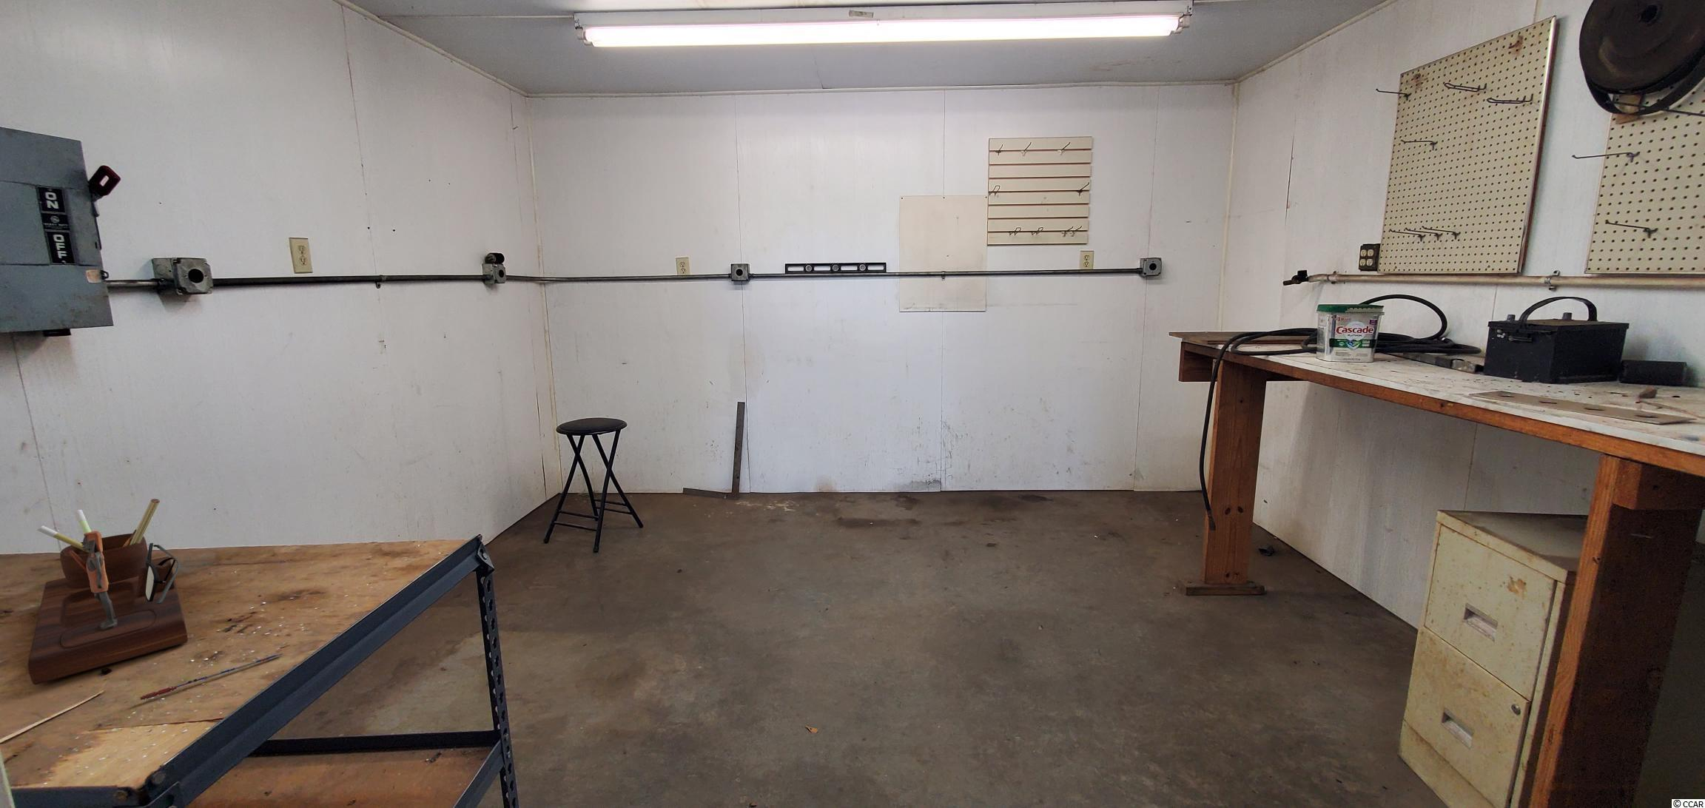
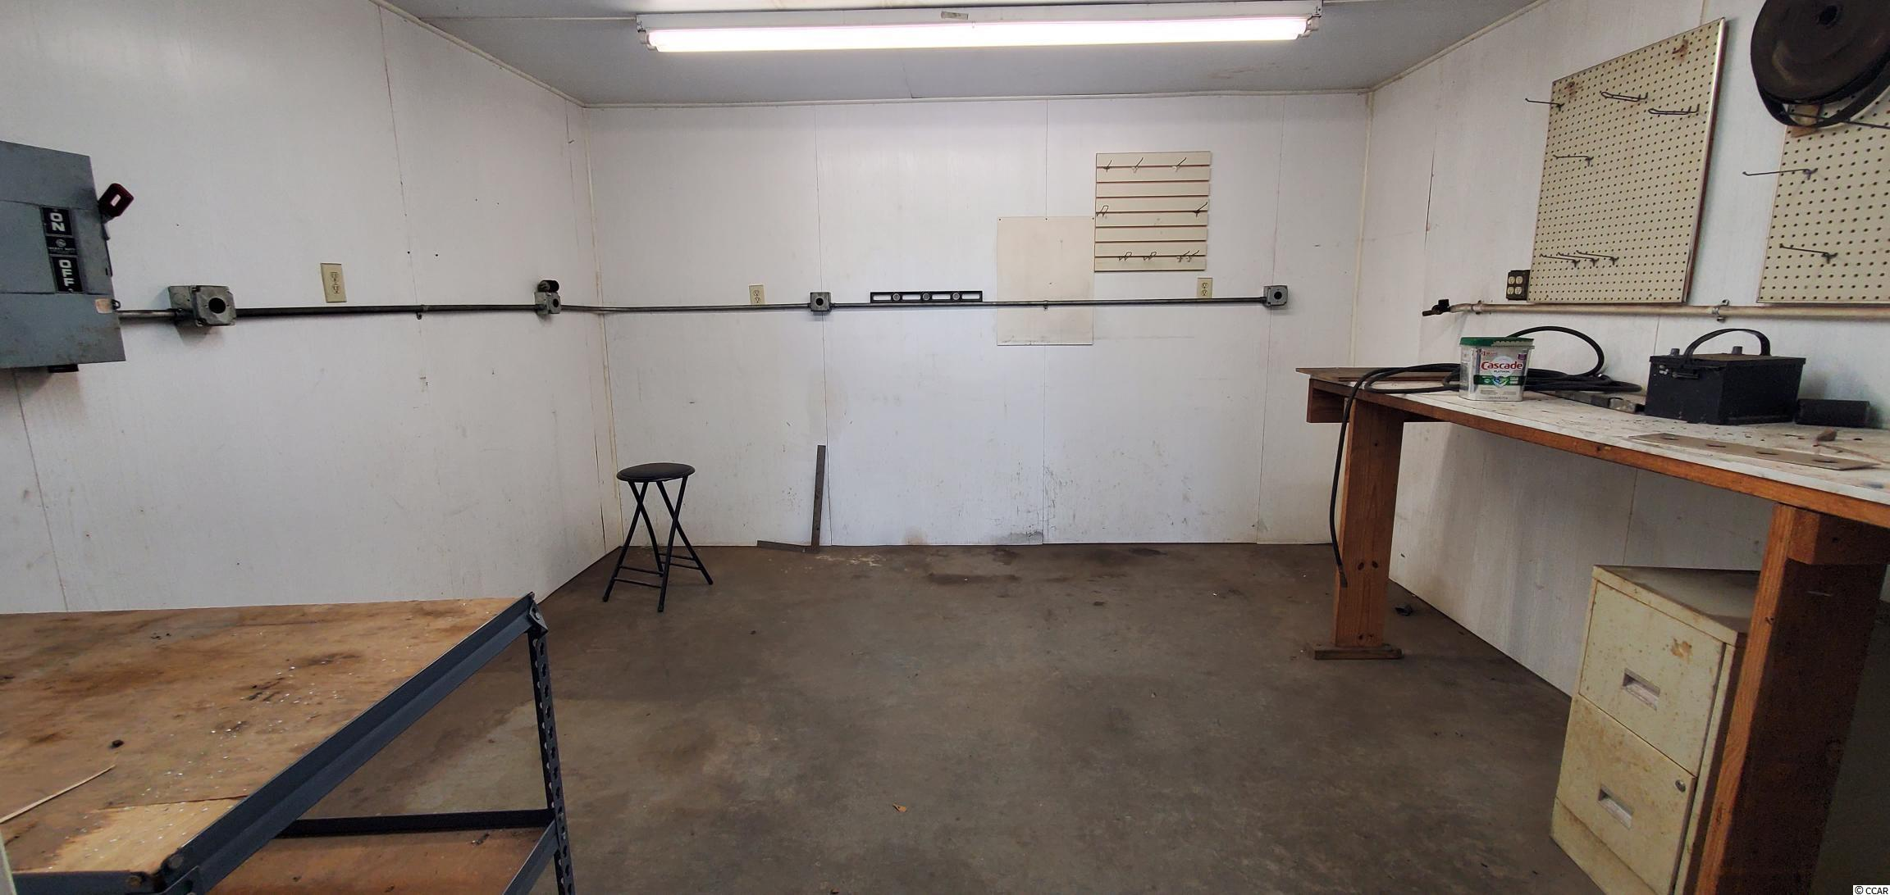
- desk organizer [27,498,189,685]
- pen [140,652,284,700]
